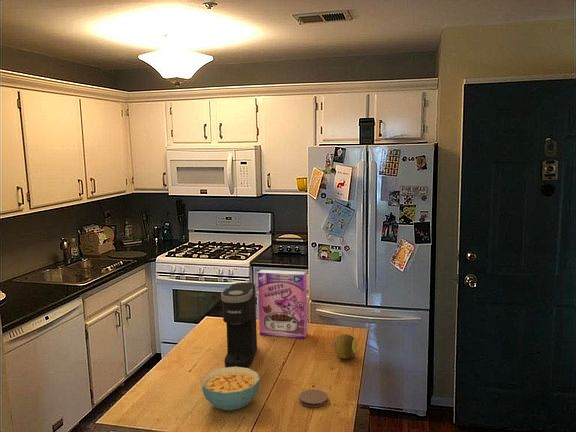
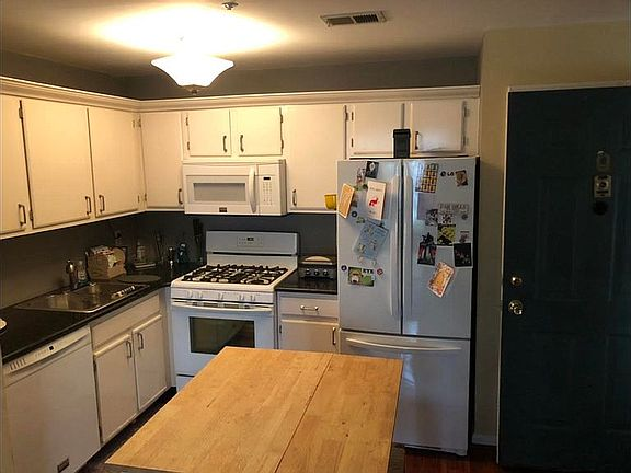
- coaster [298,388,329,408]
- fruit [333,333,358,360]
- cereal bowl [200,367,261,412]
- coffee maker [220,281,258,368]
- cereal box [257,269,308,339]
